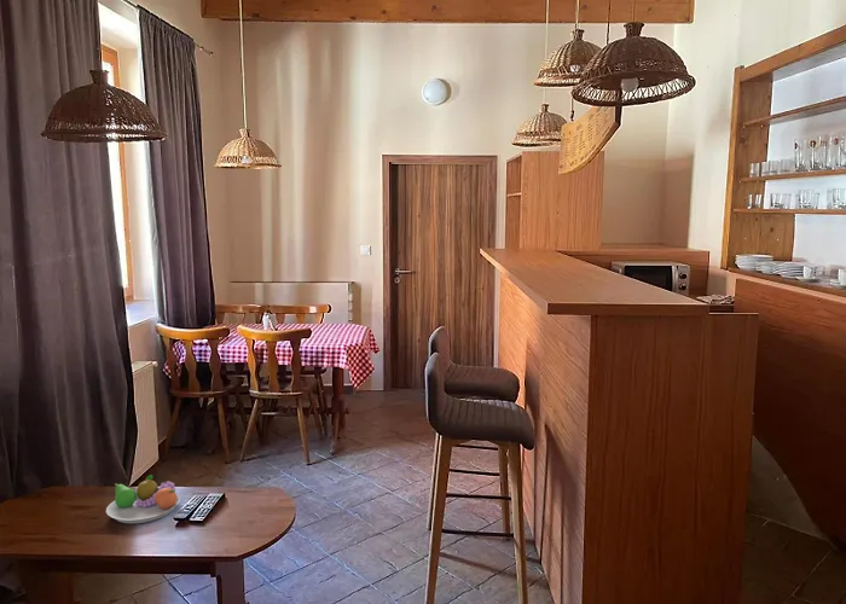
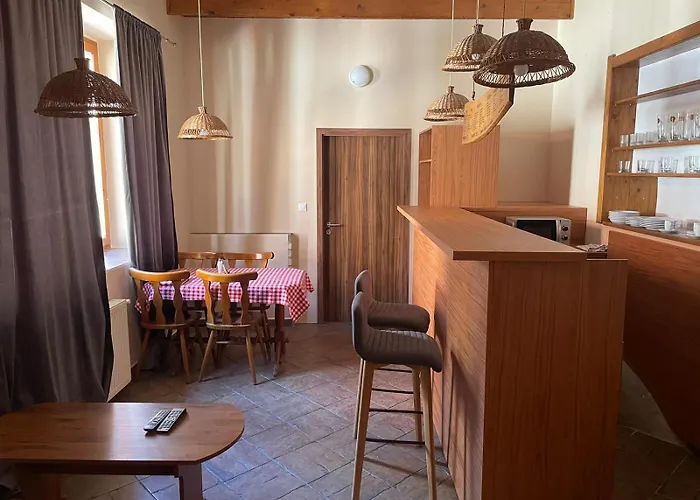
- fruit bowl [105,474,181,524]
